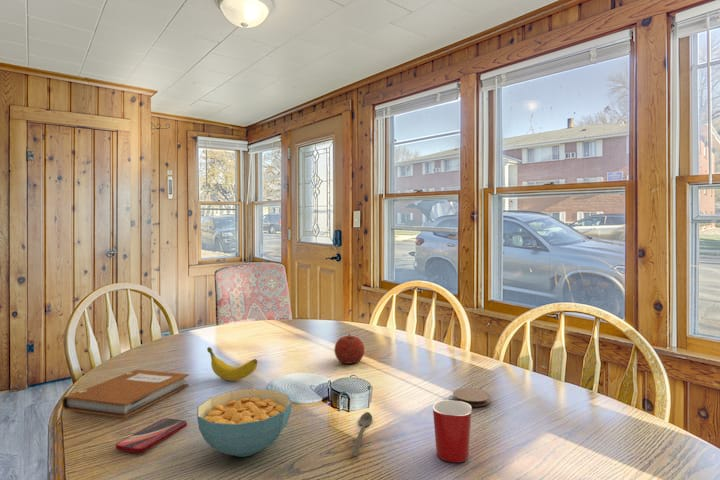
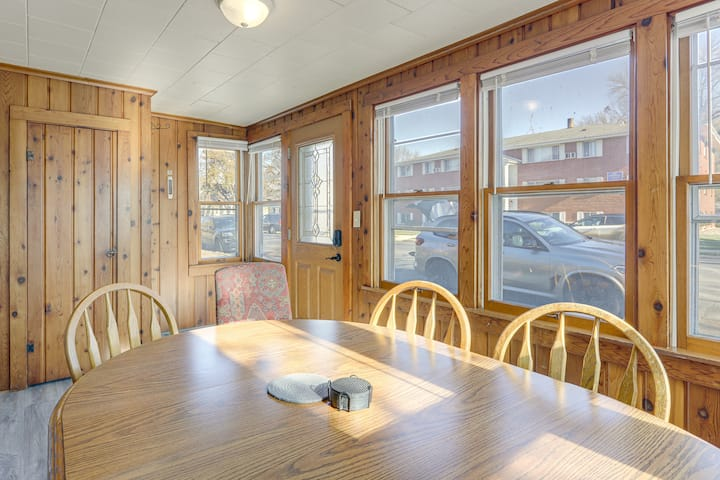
- mug [432,399,473,463]
- fruit [333,332,366,365]
- smartphone [115,417,188,454]
- banana [206,346,259,382]
- coaster [452,387,491,407]
- spoon [350,411,373,458]
- notebook [61,369,190,419]
- cereal bowl [196,388,293,458]
